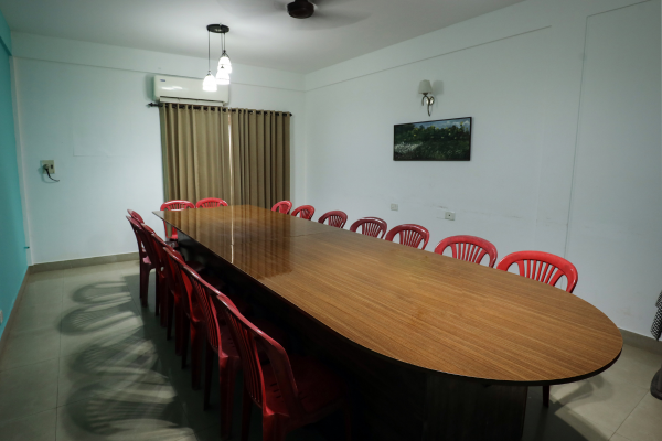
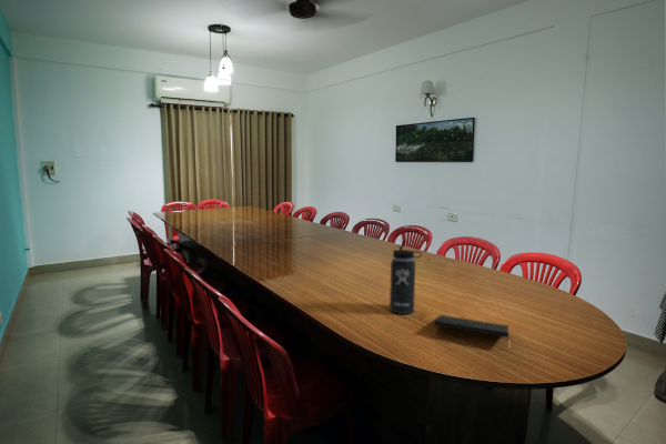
+ notepad [433,314,511,339]
+ thermos bottle [389,239,423,315]
